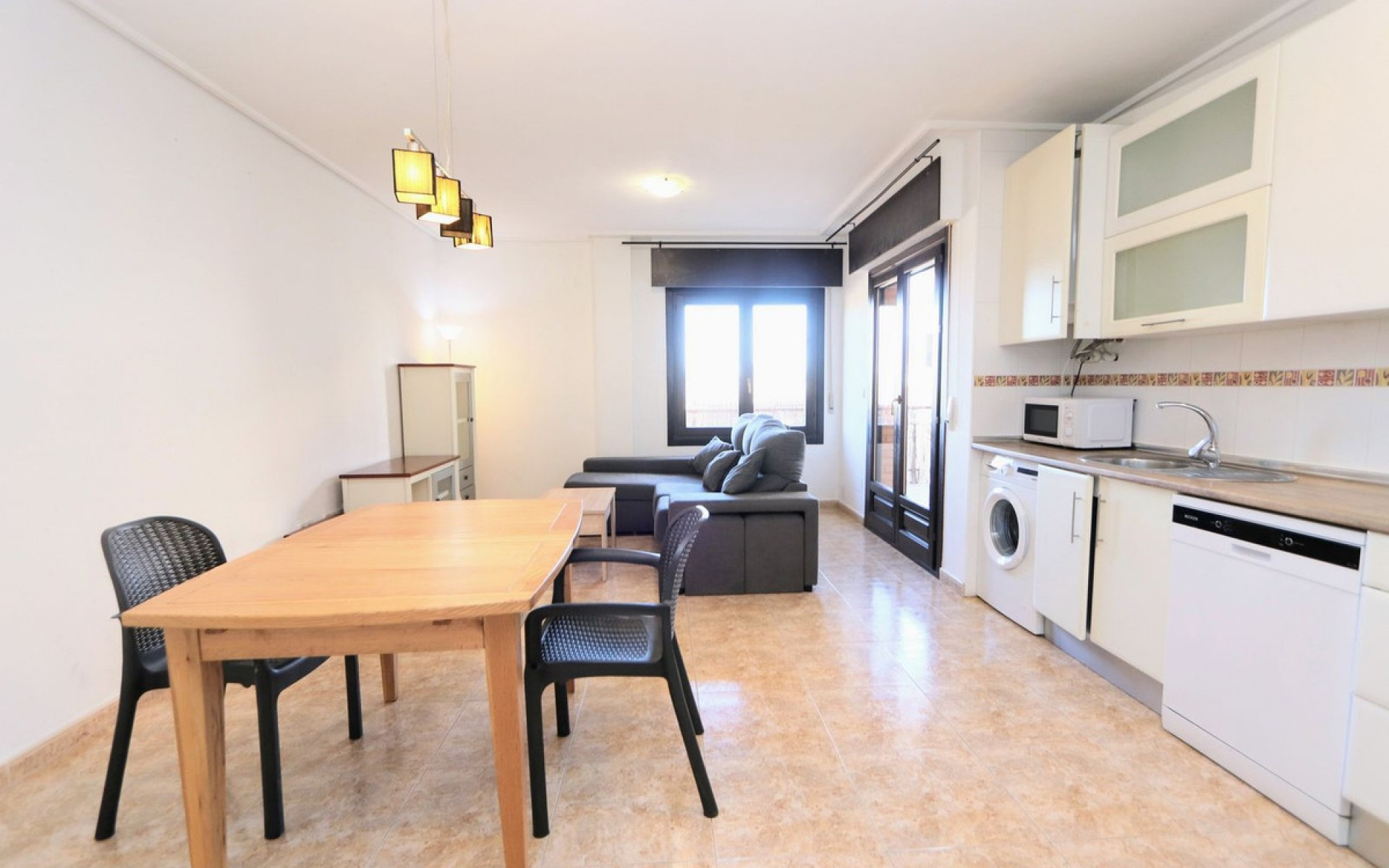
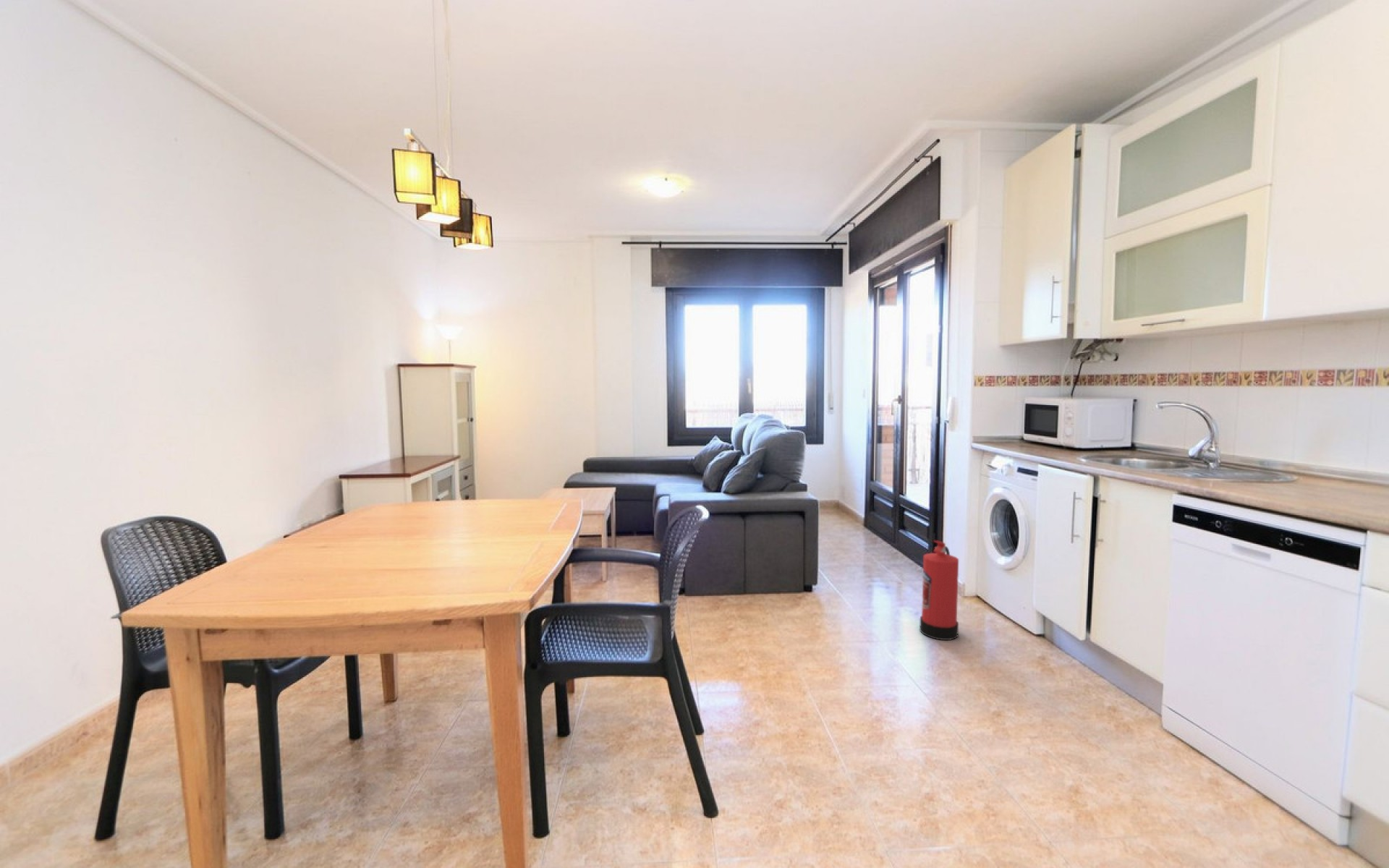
+ fire extinguisher [919,540,959,641]
